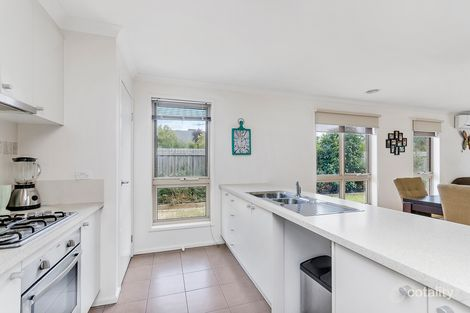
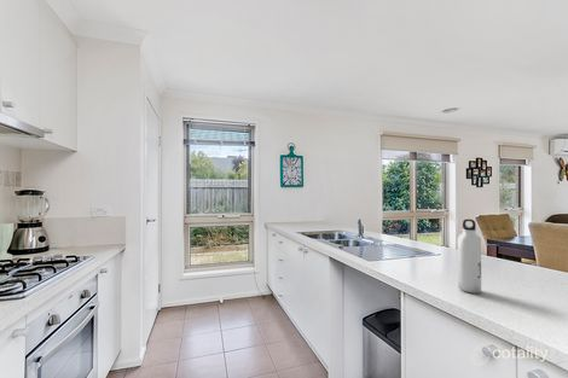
+ water bottle [457,217,482,295]
